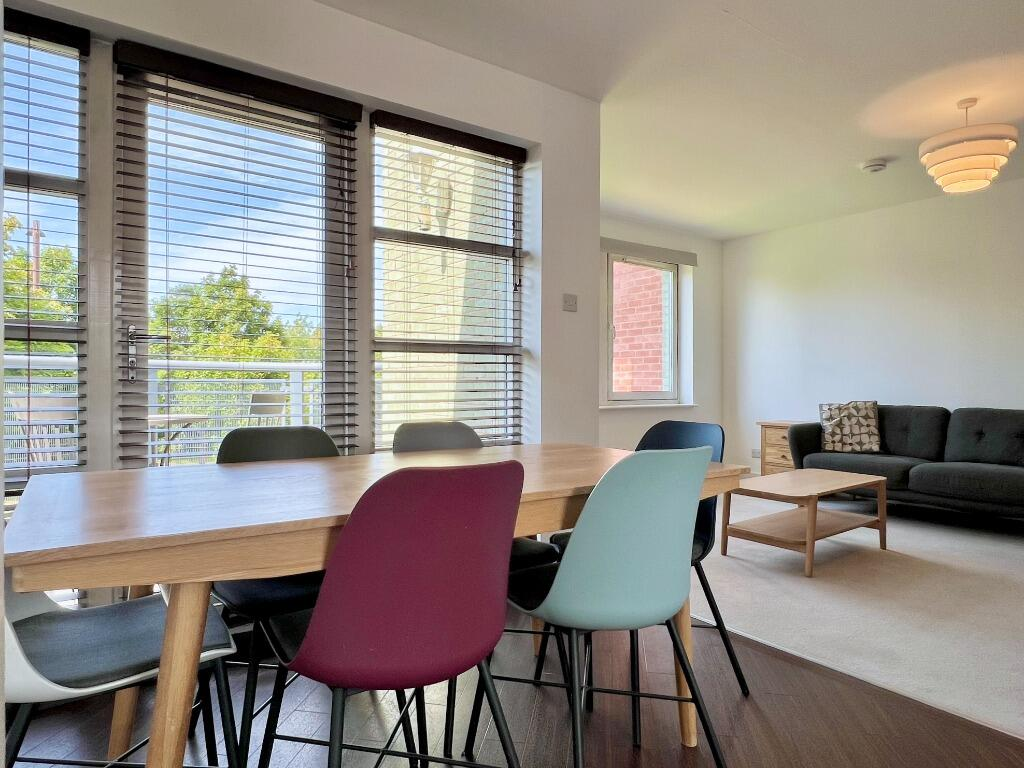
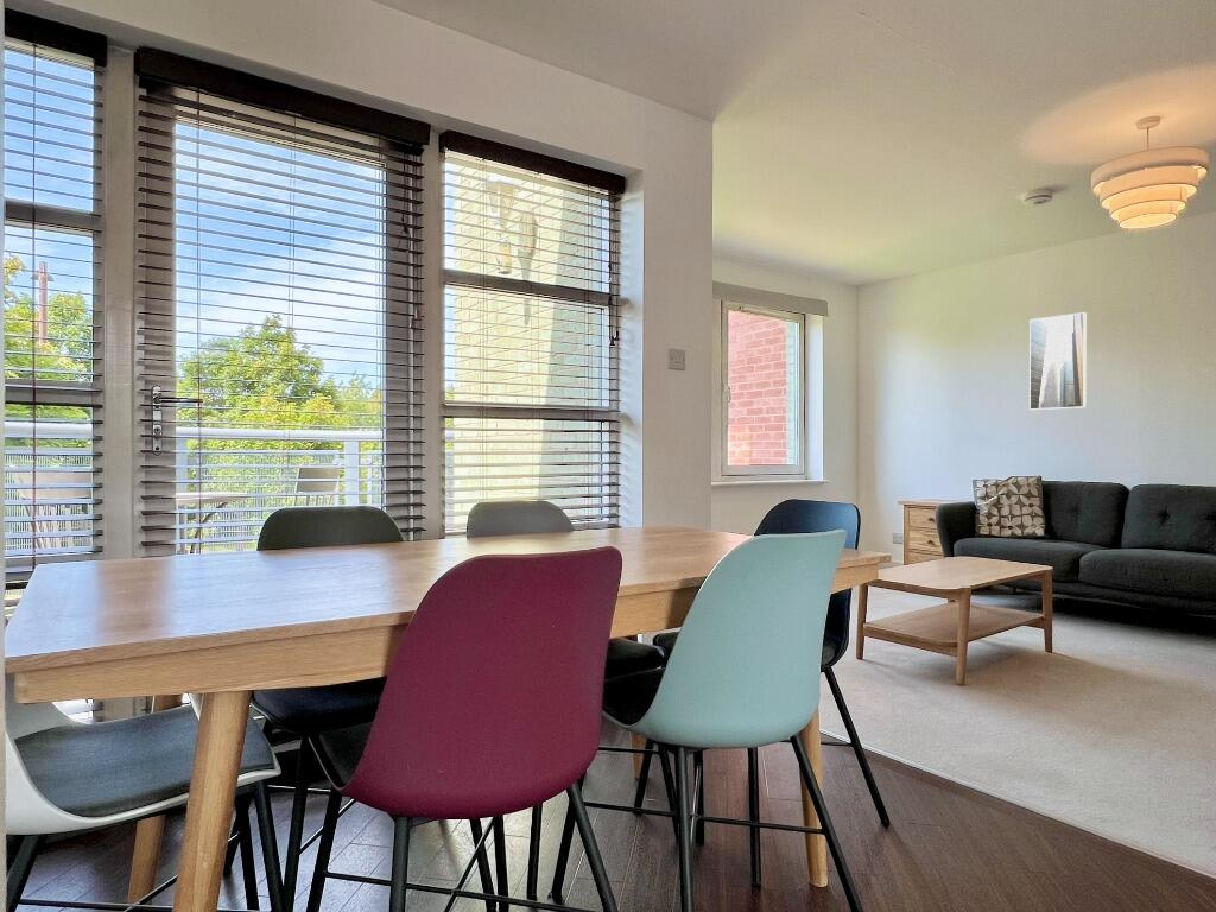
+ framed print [1028,311,1088,411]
